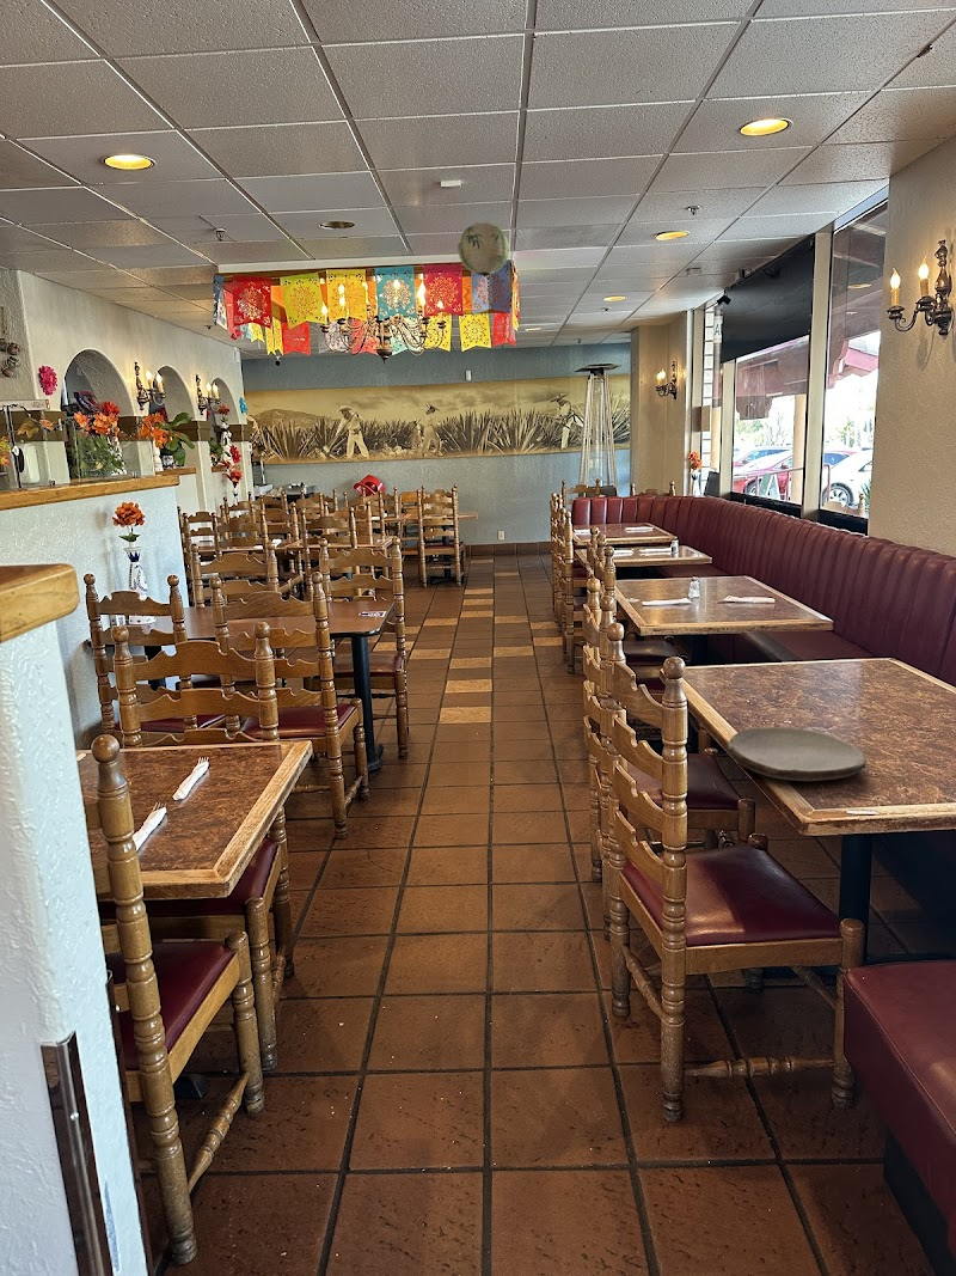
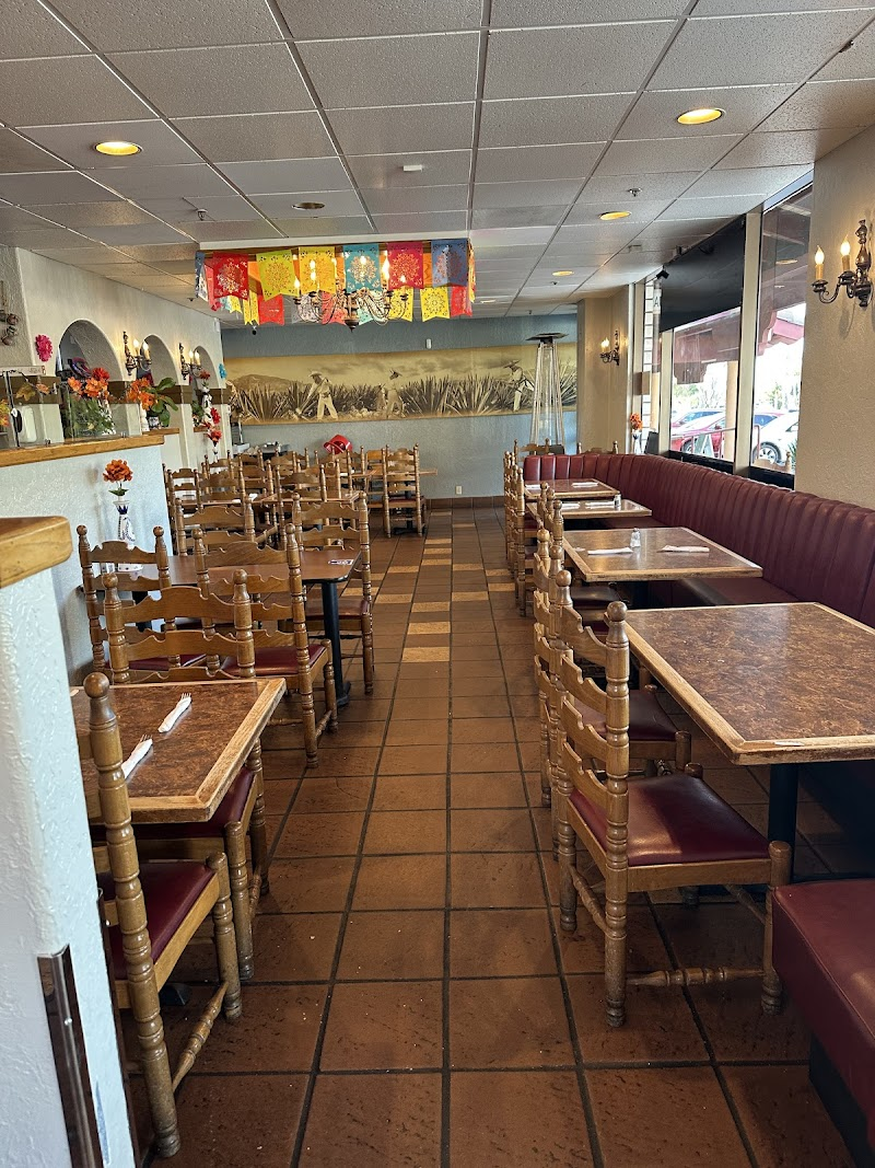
- plate [727,726,868,782]
- paper lantern [456,221,510,277]
